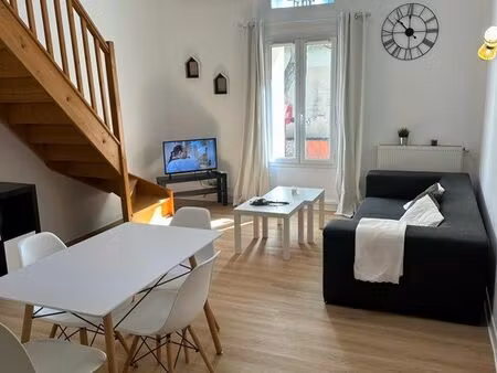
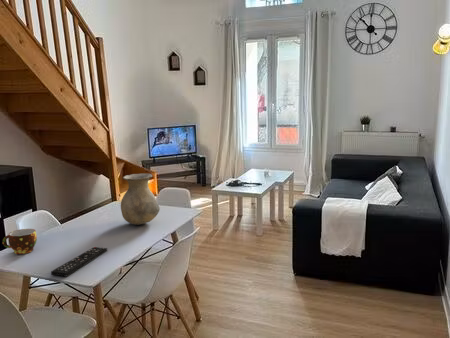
+ cup [2,228,38,255]
+ vase [120,173,161,226]
+ remote control [50,246,108,278]
